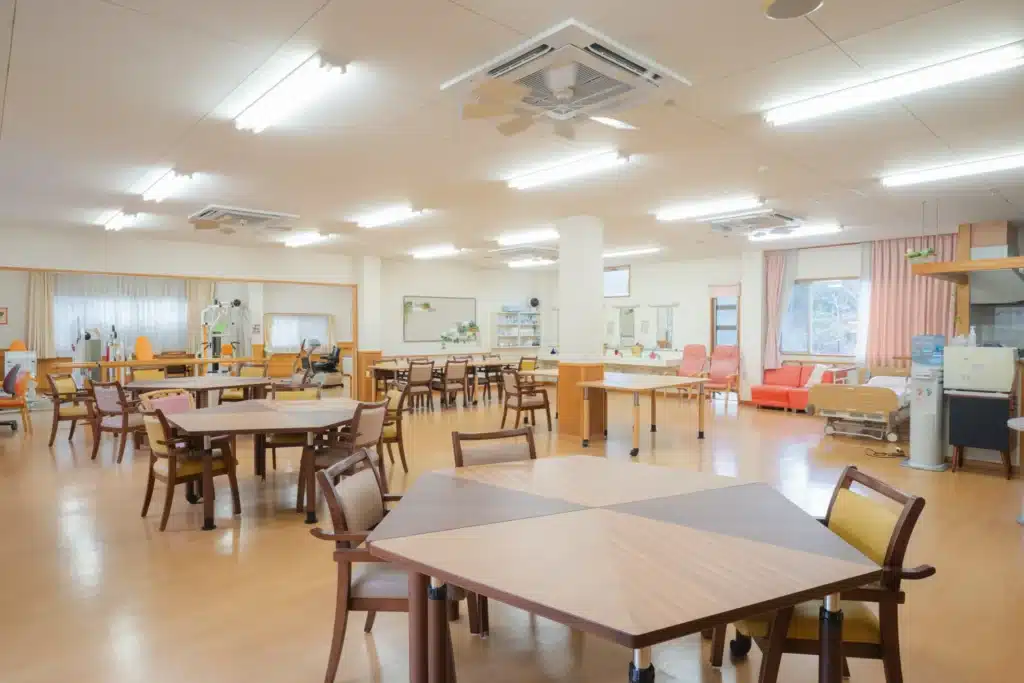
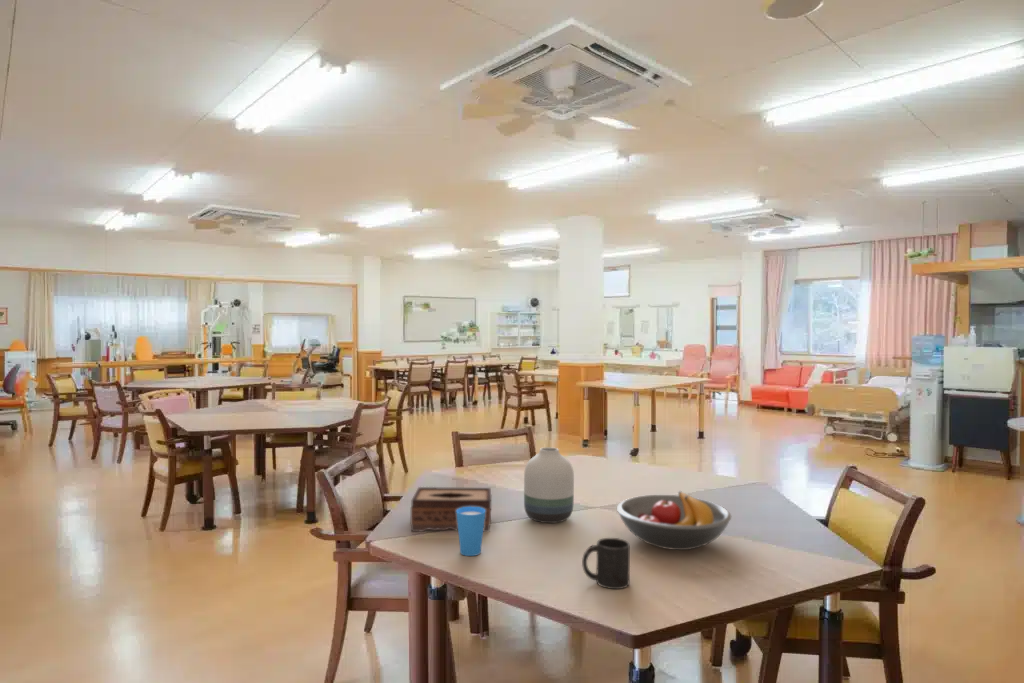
+ mug [581,537,631,590]
+ cup [456,506,486,557]
+ tissue box [410,486,492,533]
+ vase [523,446,575,524]
+ fruit bowl [616,490,732,551]
